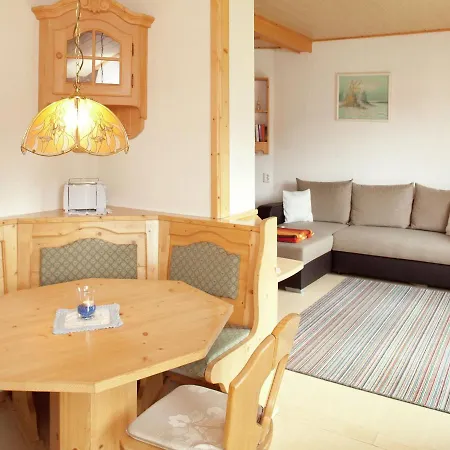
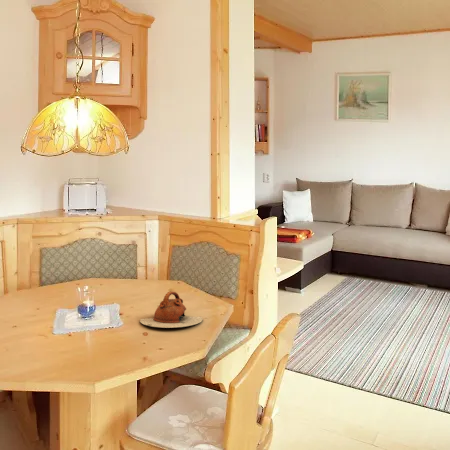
+ teapot [139,290,204,329]
